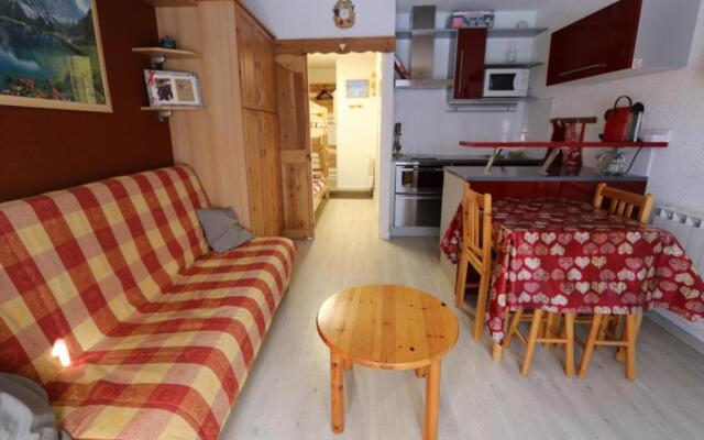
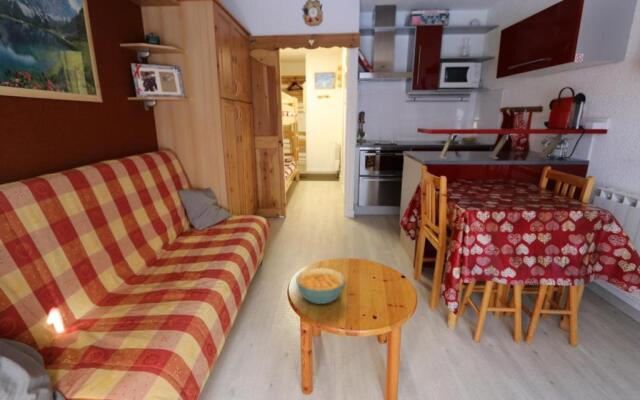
+ cereal bowl [295,266,347,305]
